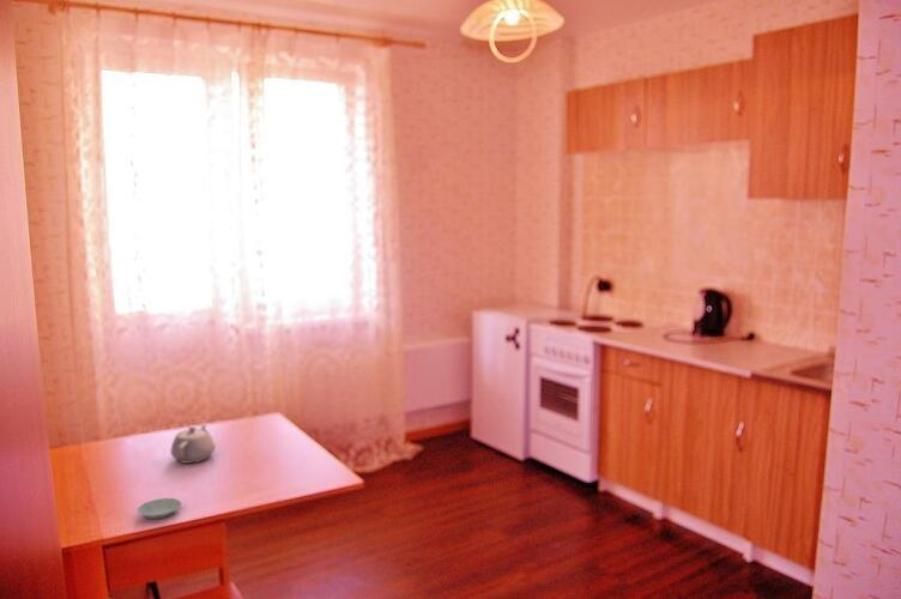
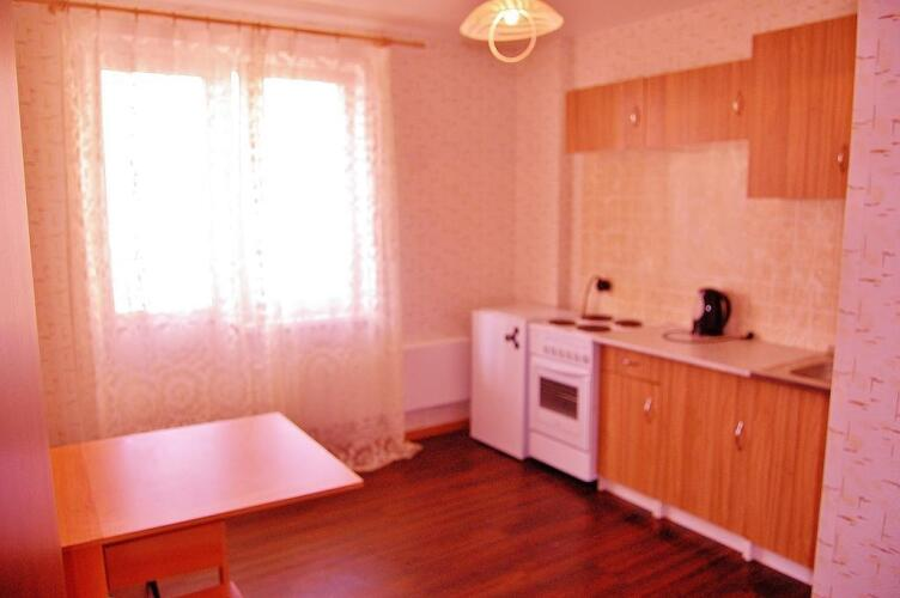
- saucer [137,497,182,520]
- teapot [169,422,217,465]
